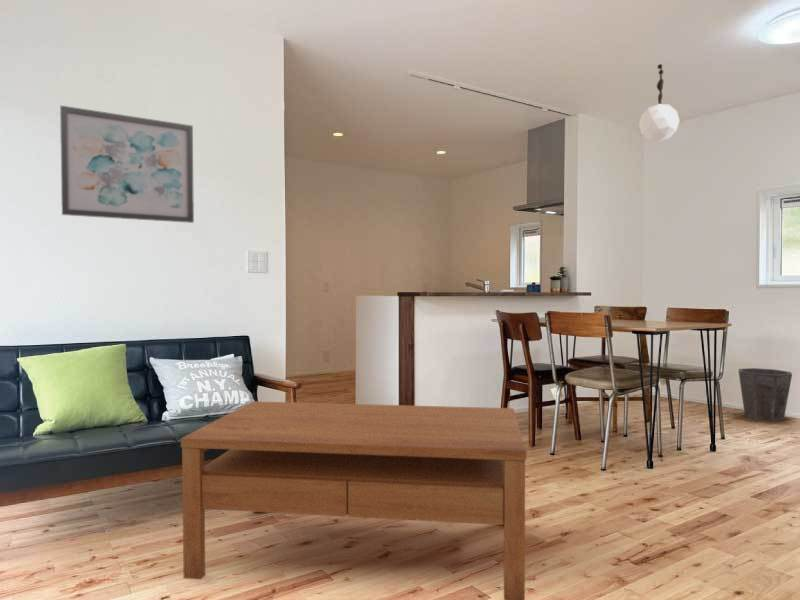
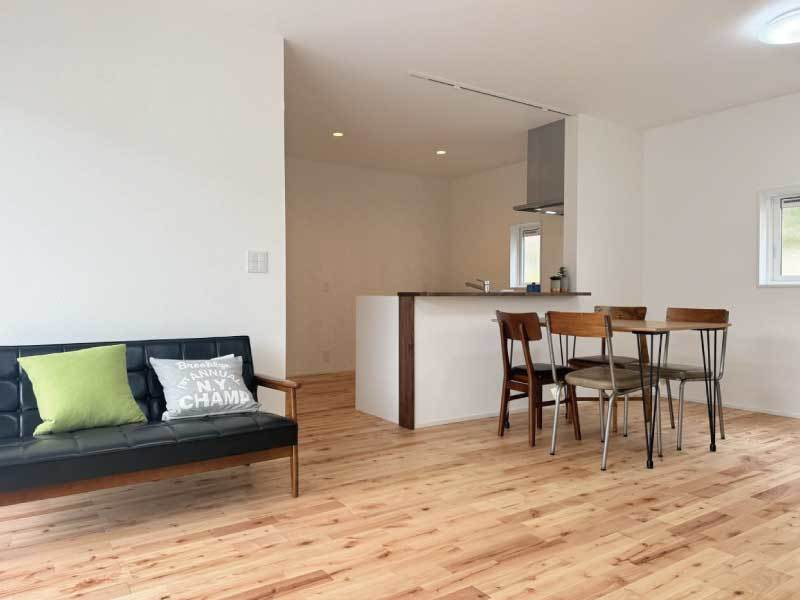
- wall art [59,104,195,224]
- waste bin [738,367,793,422]
- coffee table [180,400,527,600]
- pendant lamp [638,63,681,142]
